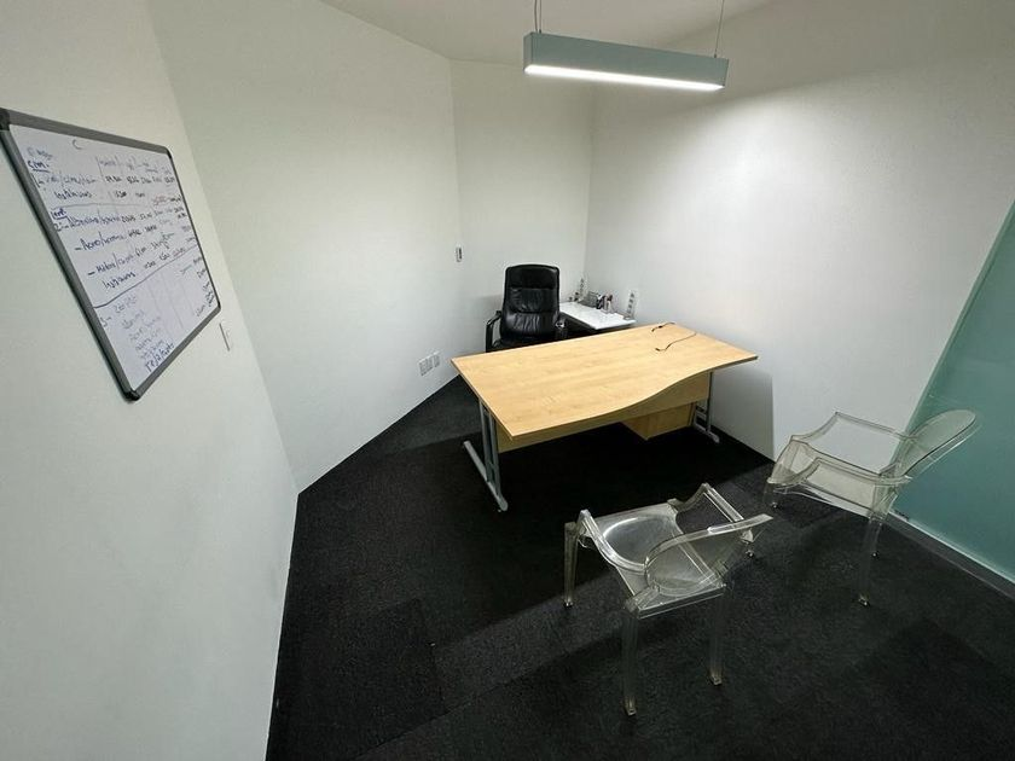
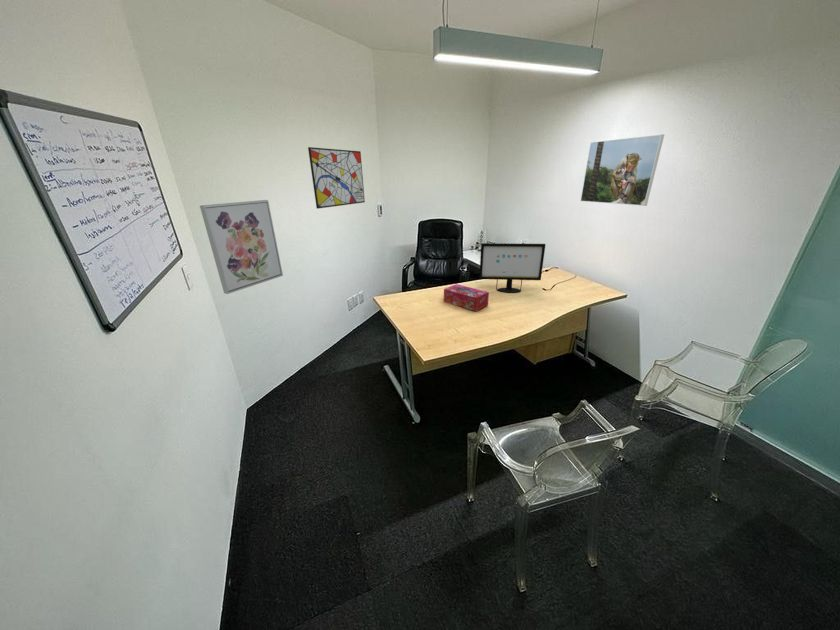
+ tissue box [443,283,490,312]
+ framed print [580,134,665,207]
+ wall art [307,146,366,210]
+ wall art [199,199,284,295]
+ computer monitor [478,242,546,294]
